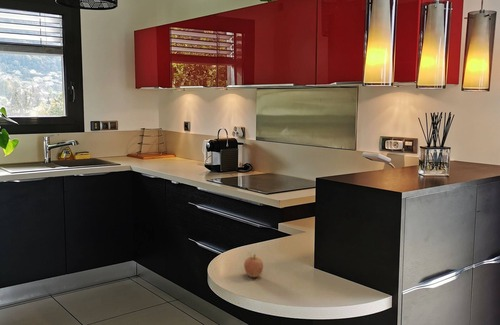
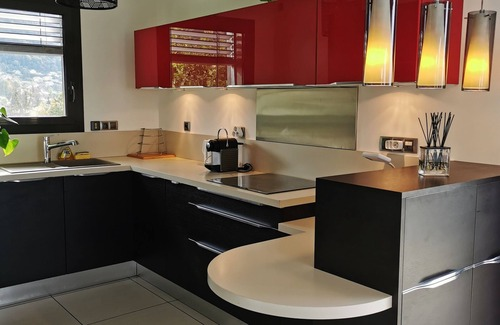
- fruit [243,251,264,278]
